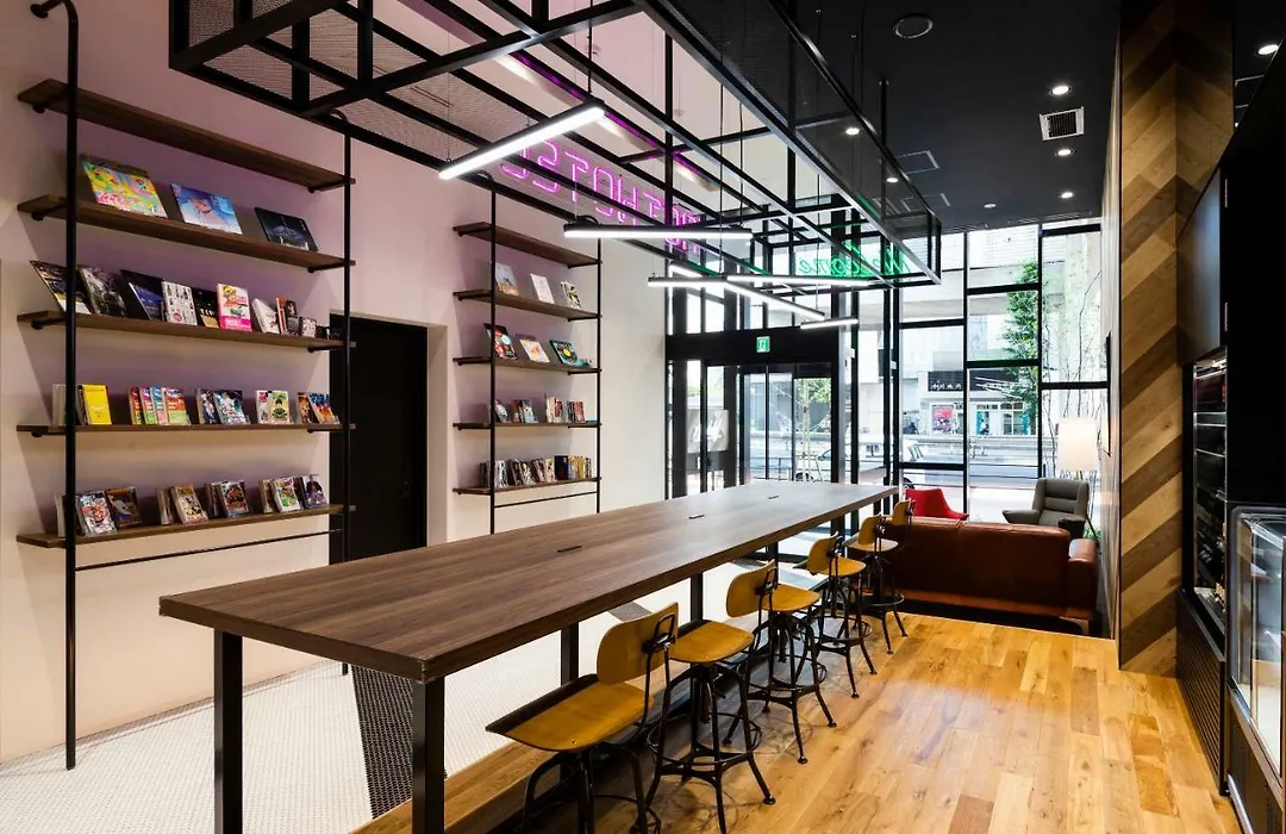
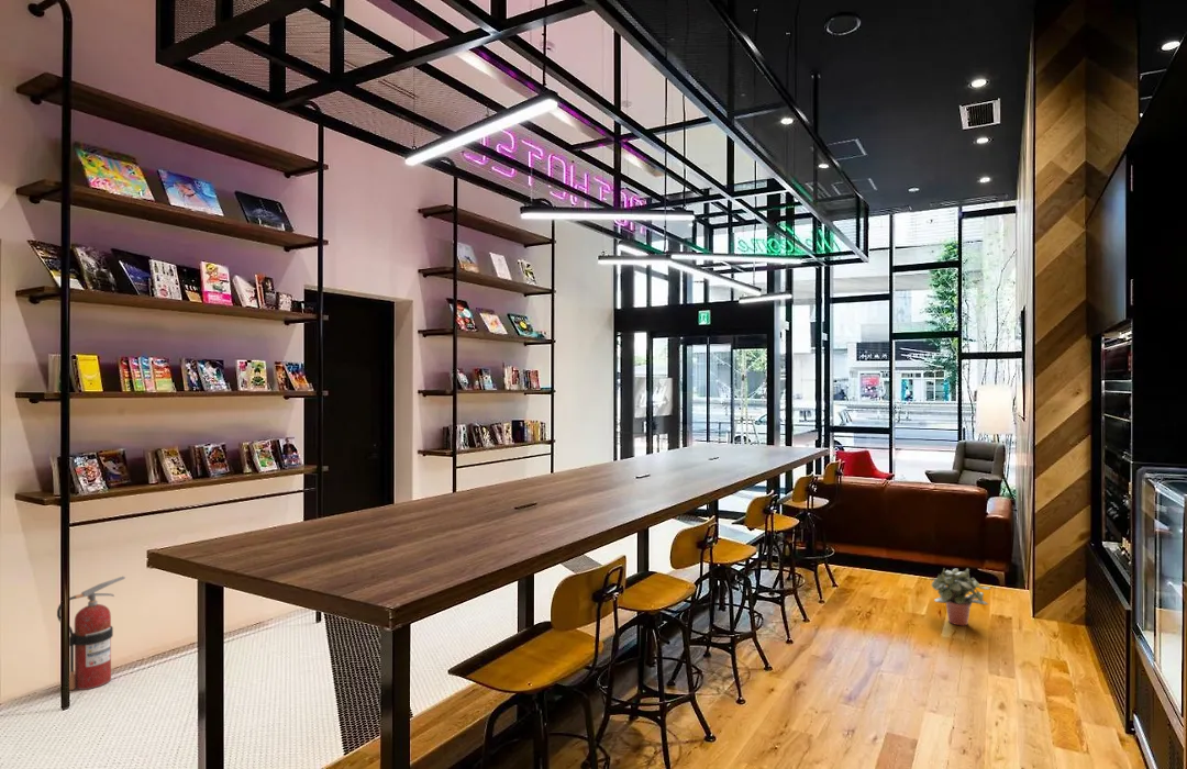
+ fire extinguisher [56,576,126,691]
+ potted plant [930,567,992,626]
